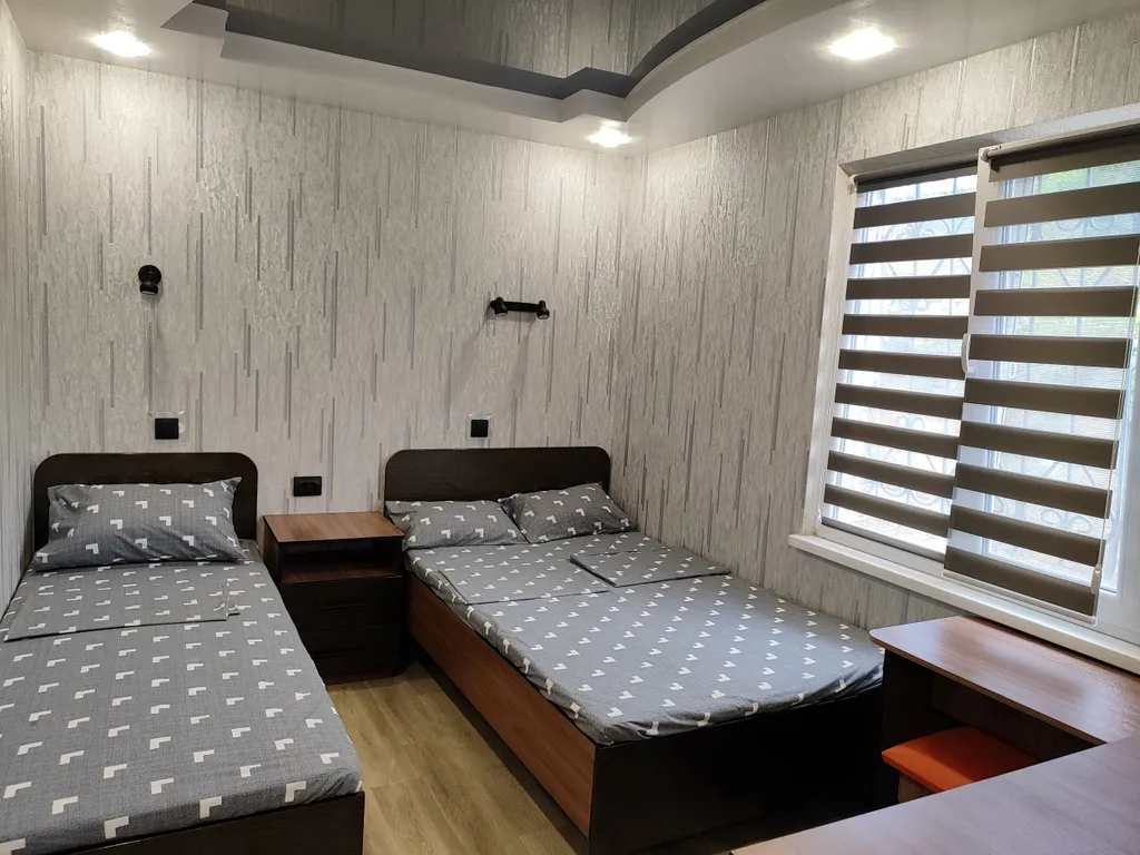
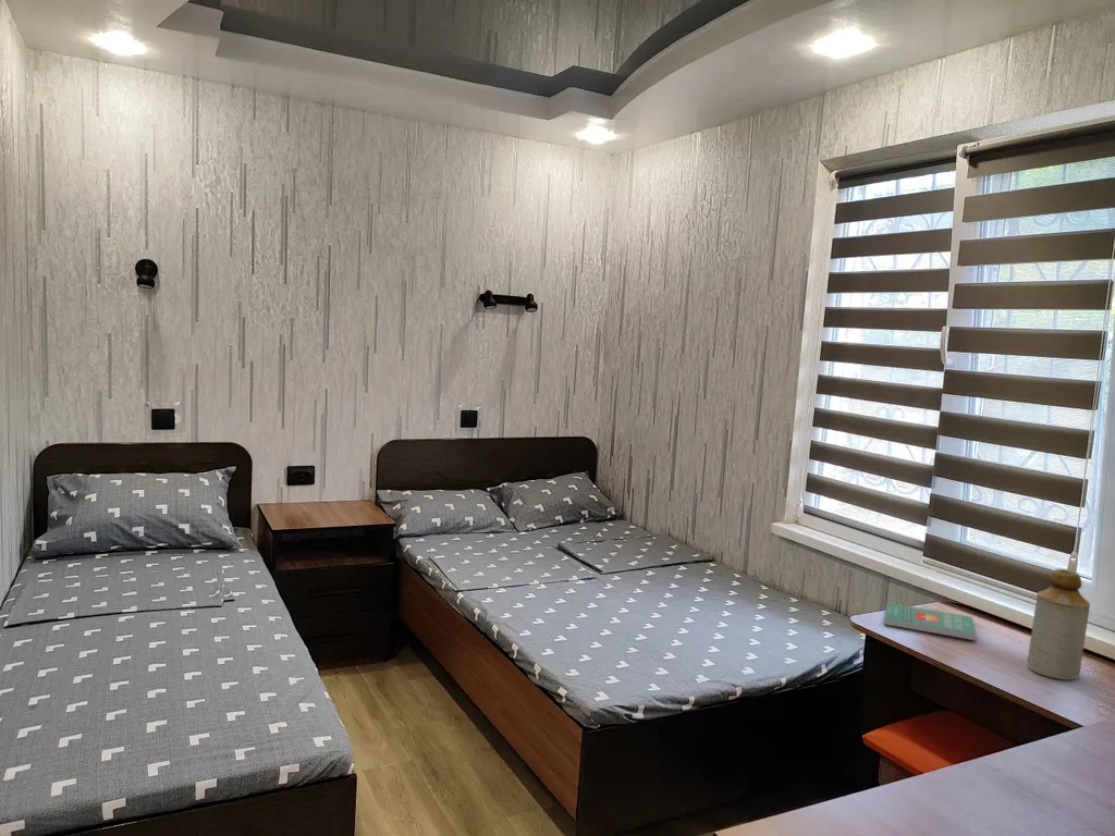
+ book [883,601,977,641]
+ bottle [1026,568,1091,680]
